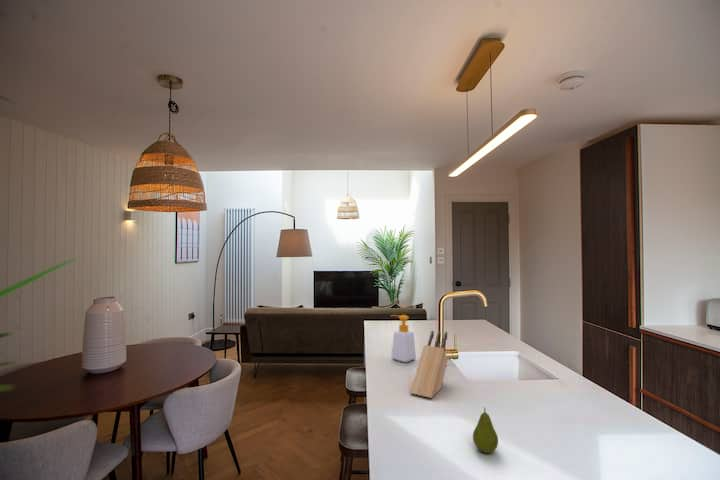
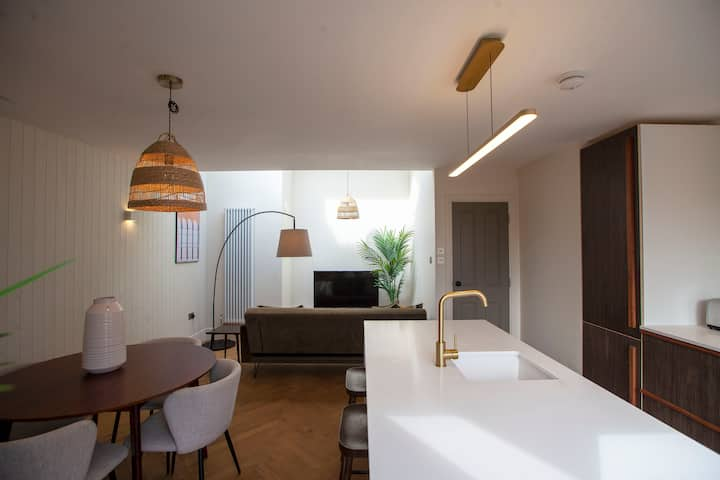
- fruit [472,407,499,454]
- soap bottle [389,314,417,363]
- knife block [409,330,449,400]
